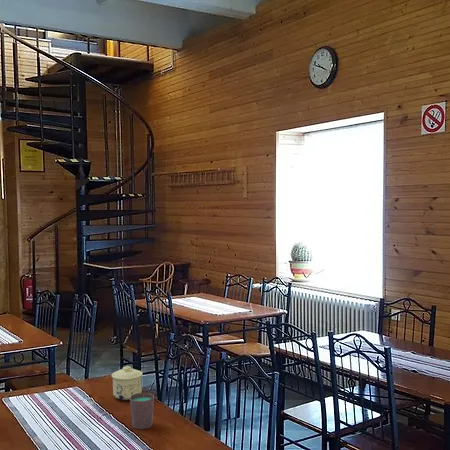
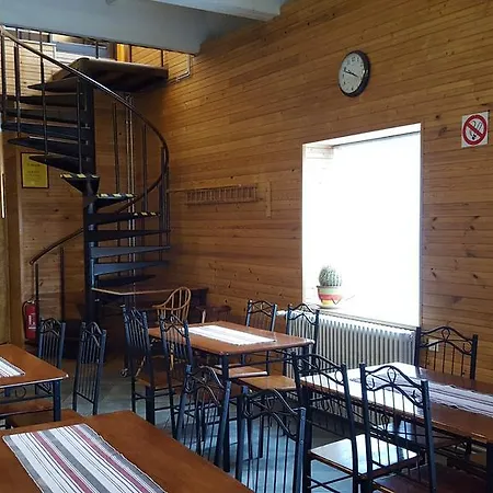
- cup [129,392,155,430]
- sugar bowl [111,365,143,401]
